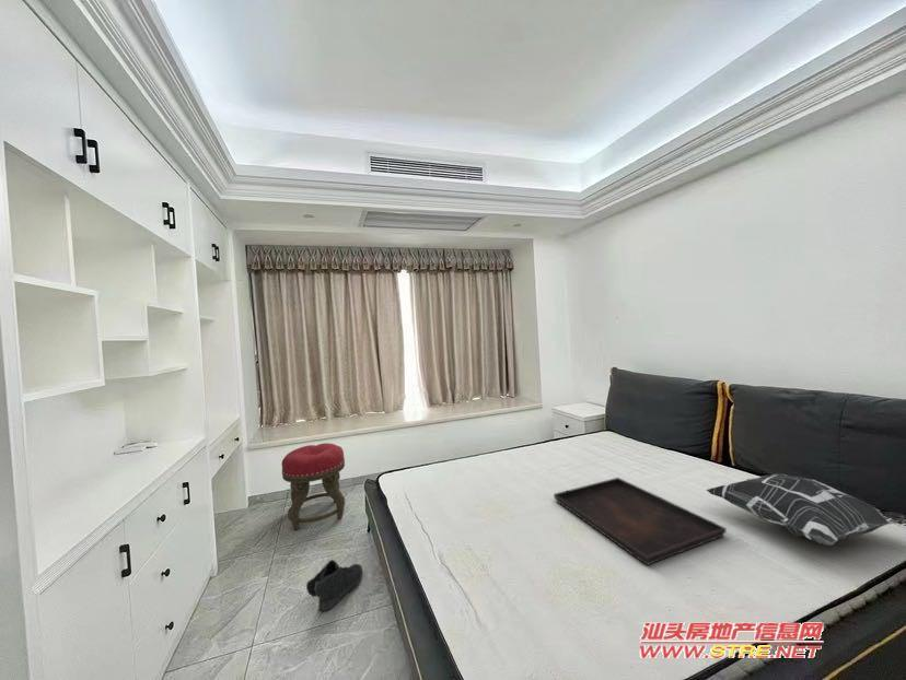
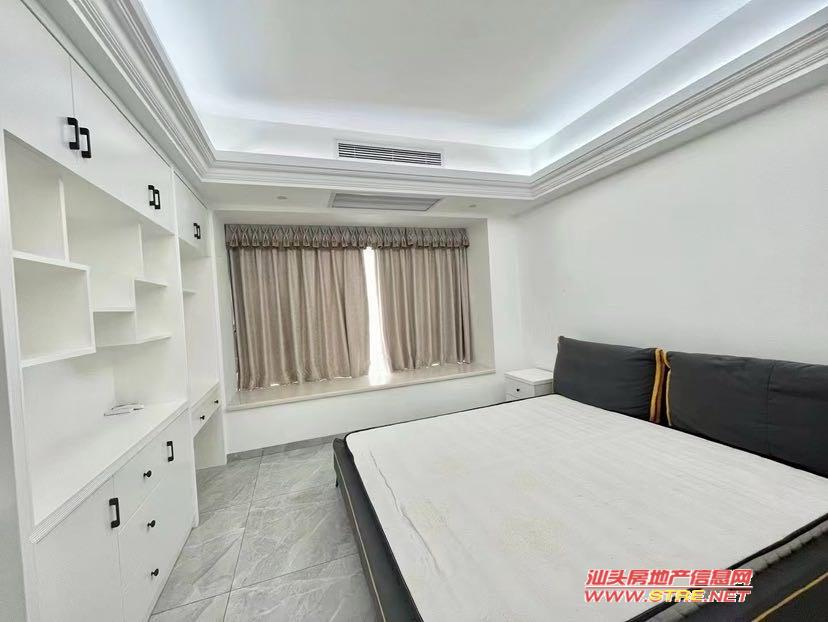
- sneaker [305,559,363,612]
- stool [280,442,346,531]
- decorative pillow [705,472,906,547]
- serving tray [553,477,728,566]
